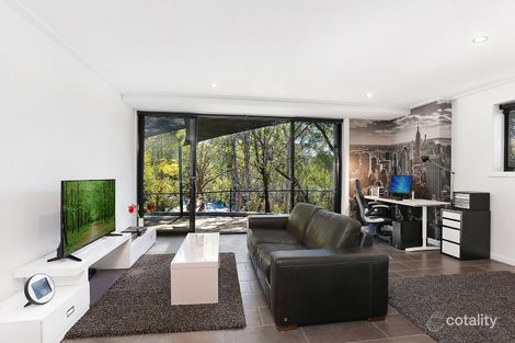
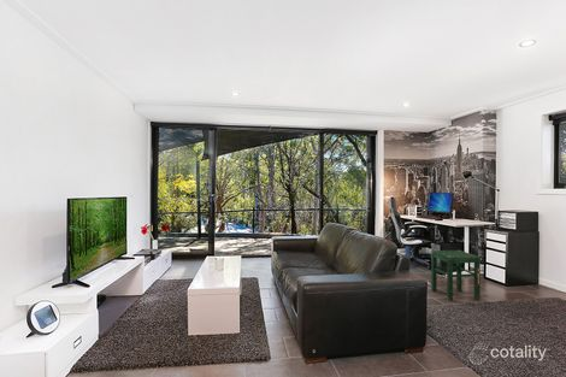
+ stool [430,249,482,302]
